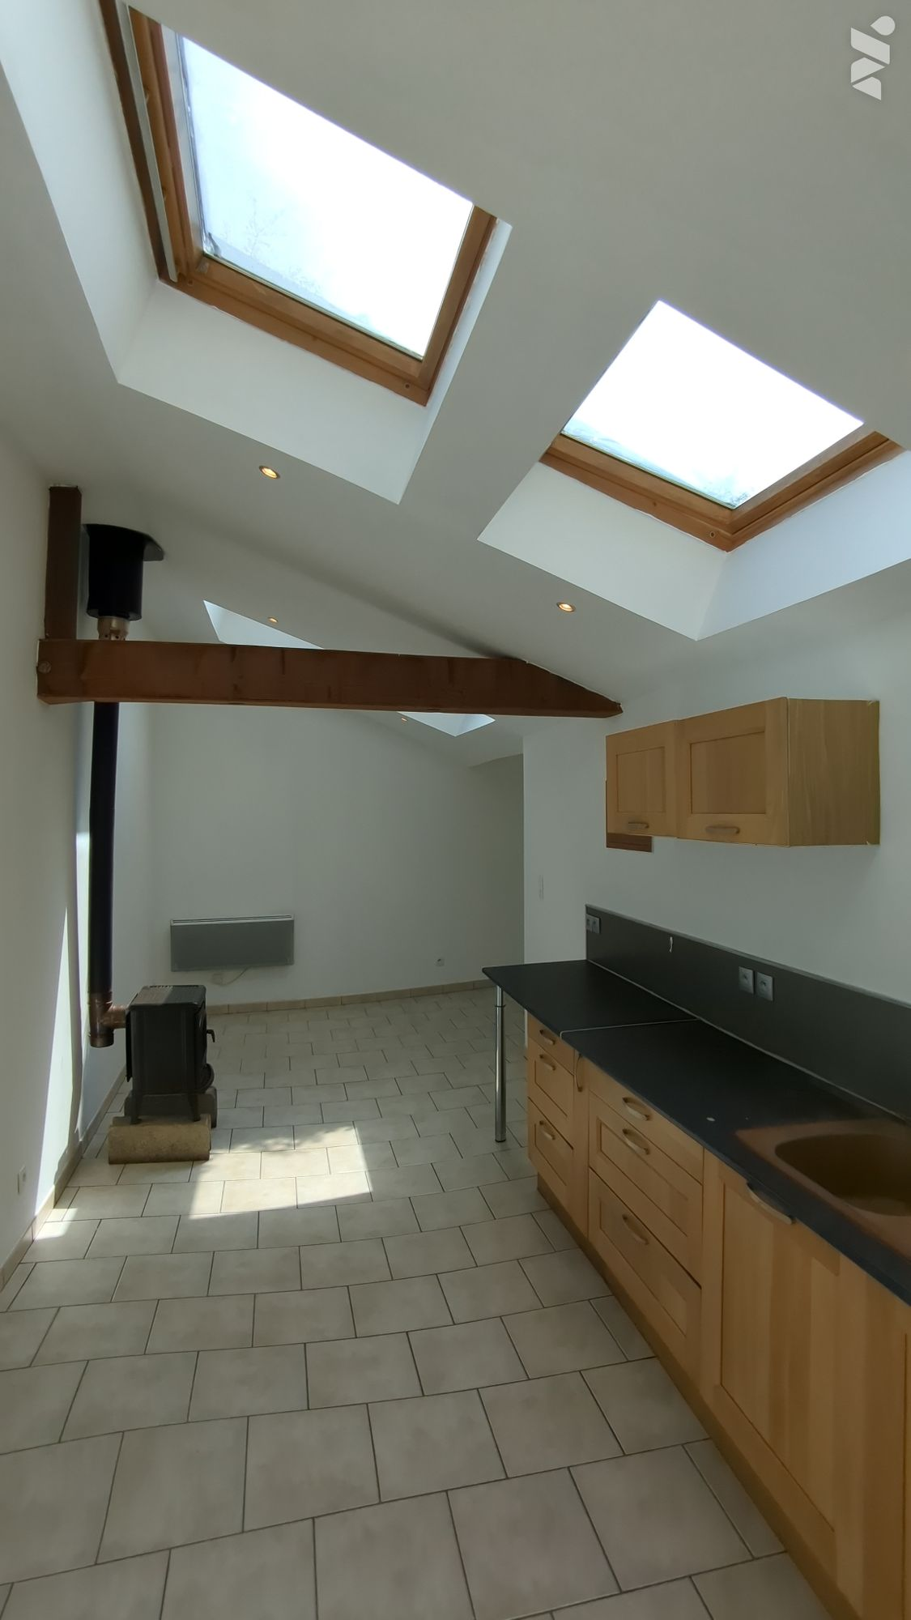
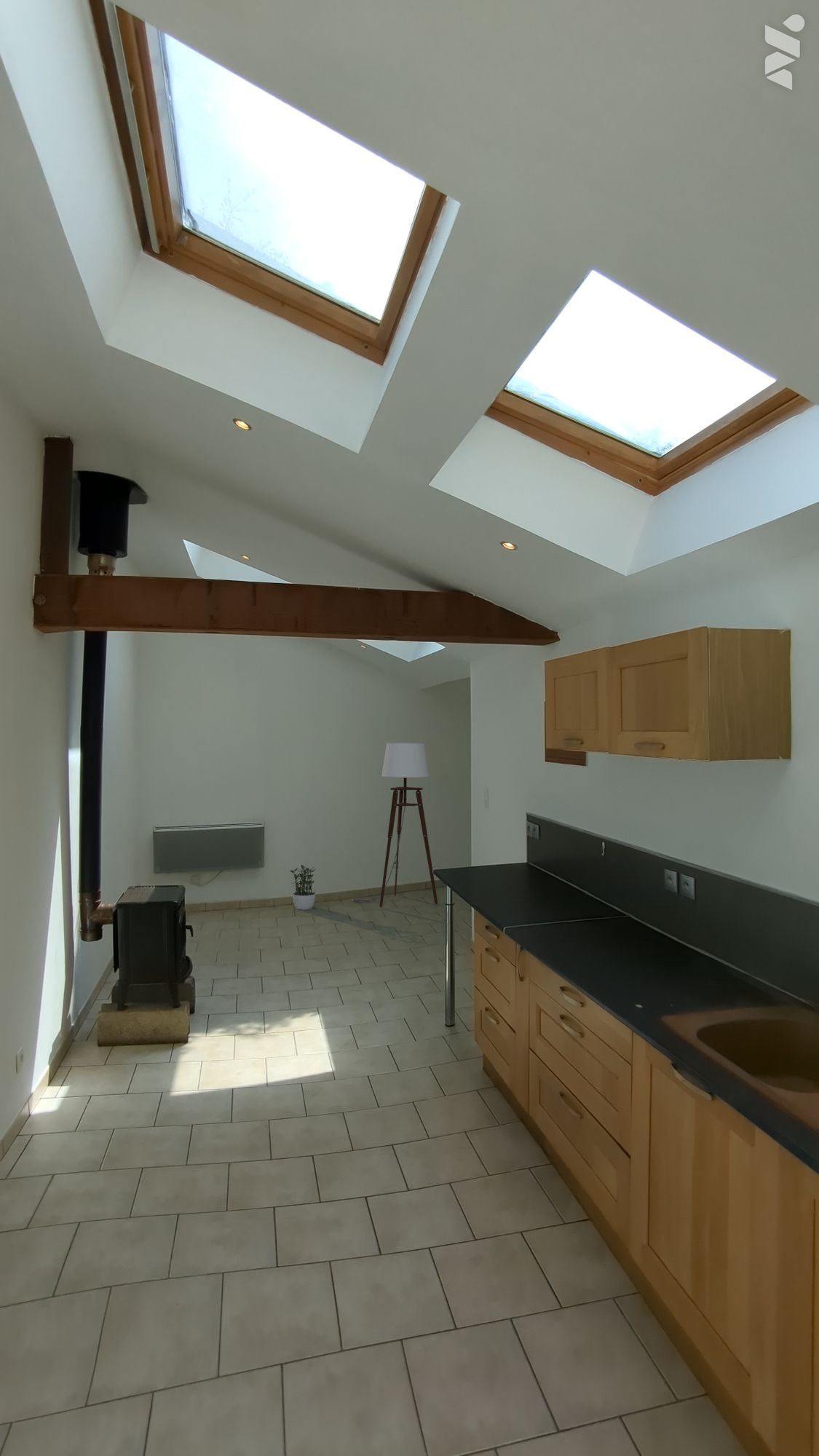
+ potted plant [290,864,316,911]
+ floor lamp [351,742,438,908]
